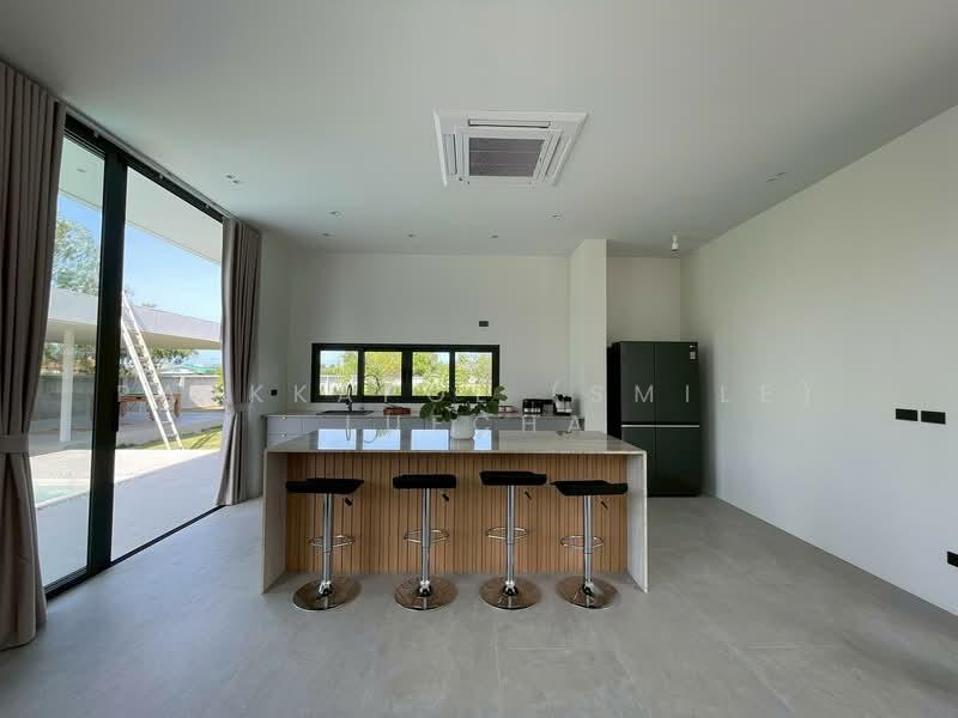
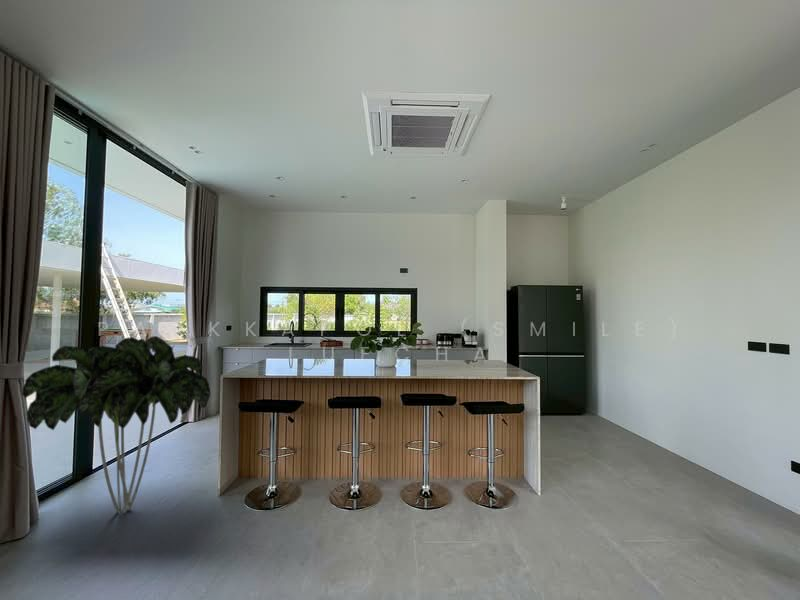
+ indoor plant [21,335,211,515]
